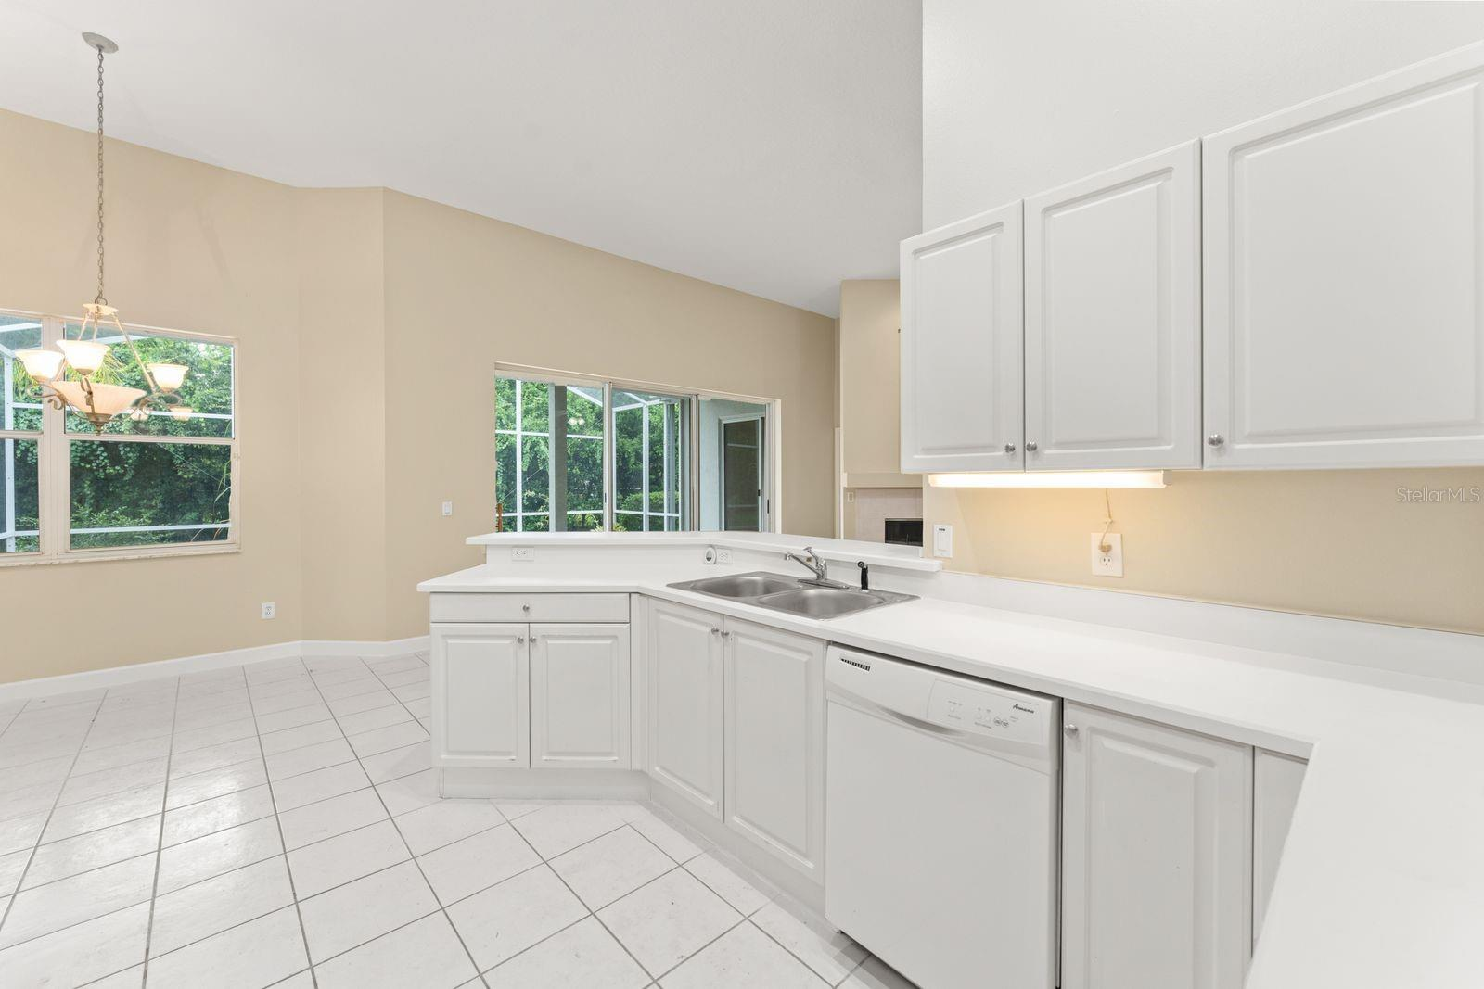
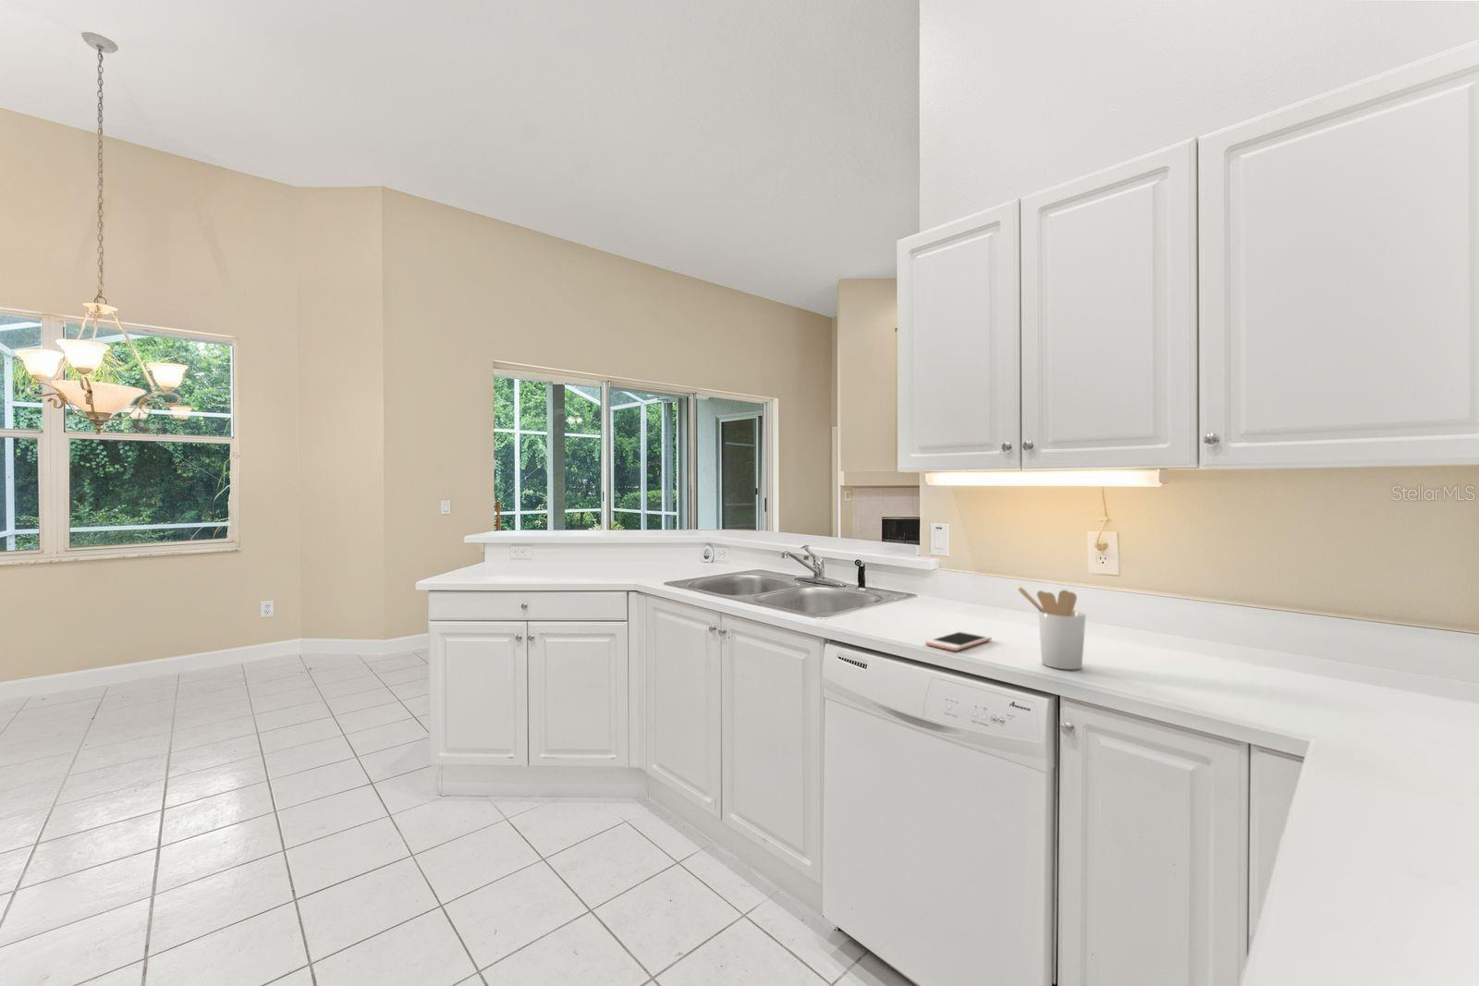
+ utensil holder [1017,585,1087,670]
+ cell phone [924,631,993,651]
